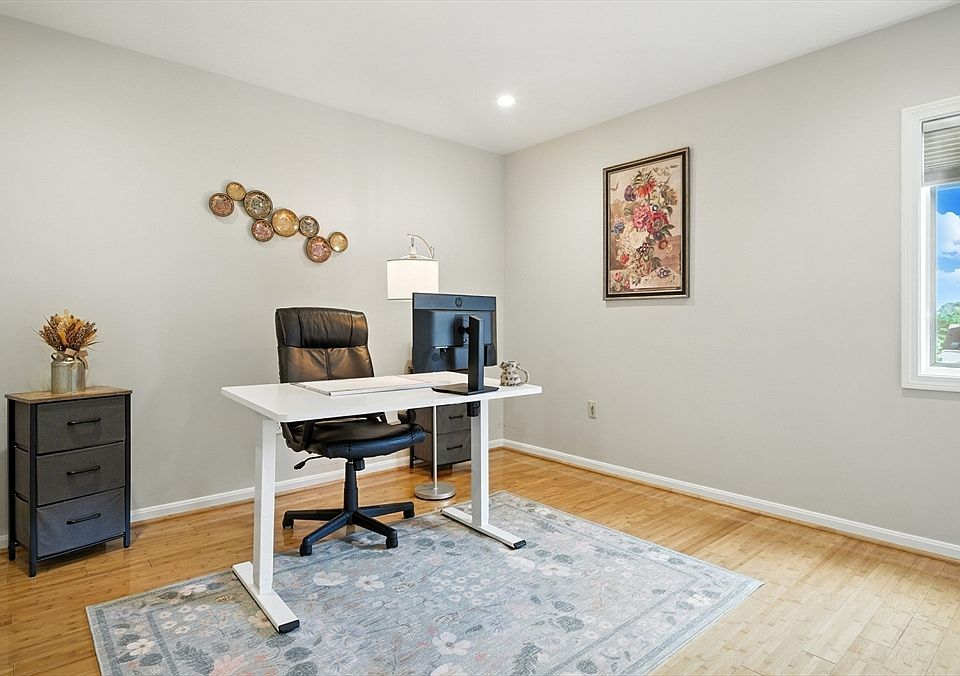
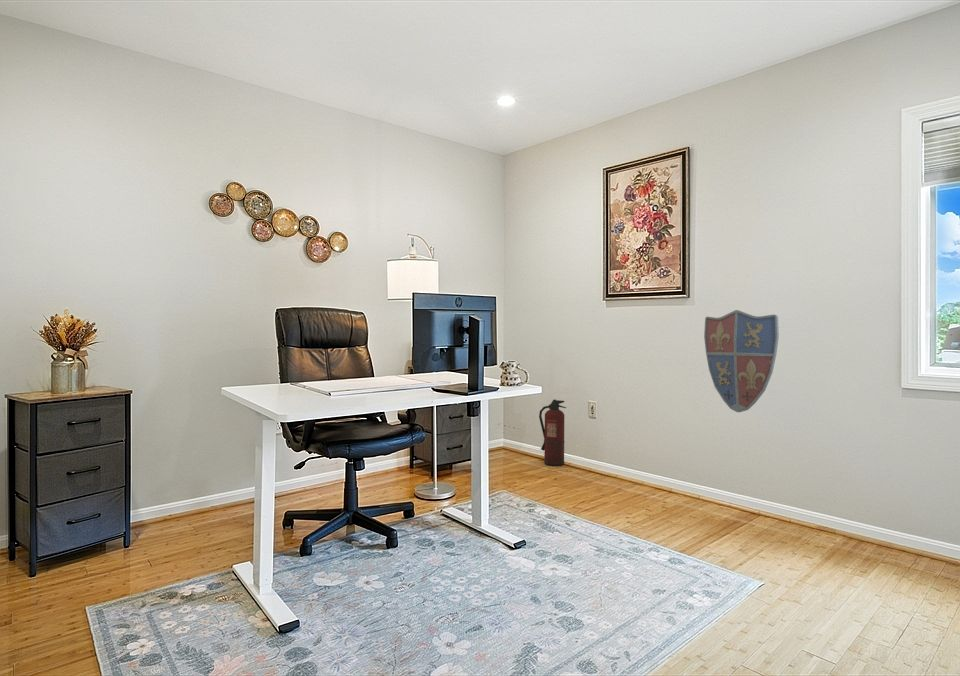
+ fire extinguisher [538,399,567,467]
+ decorative shield [703,309,780,413]
